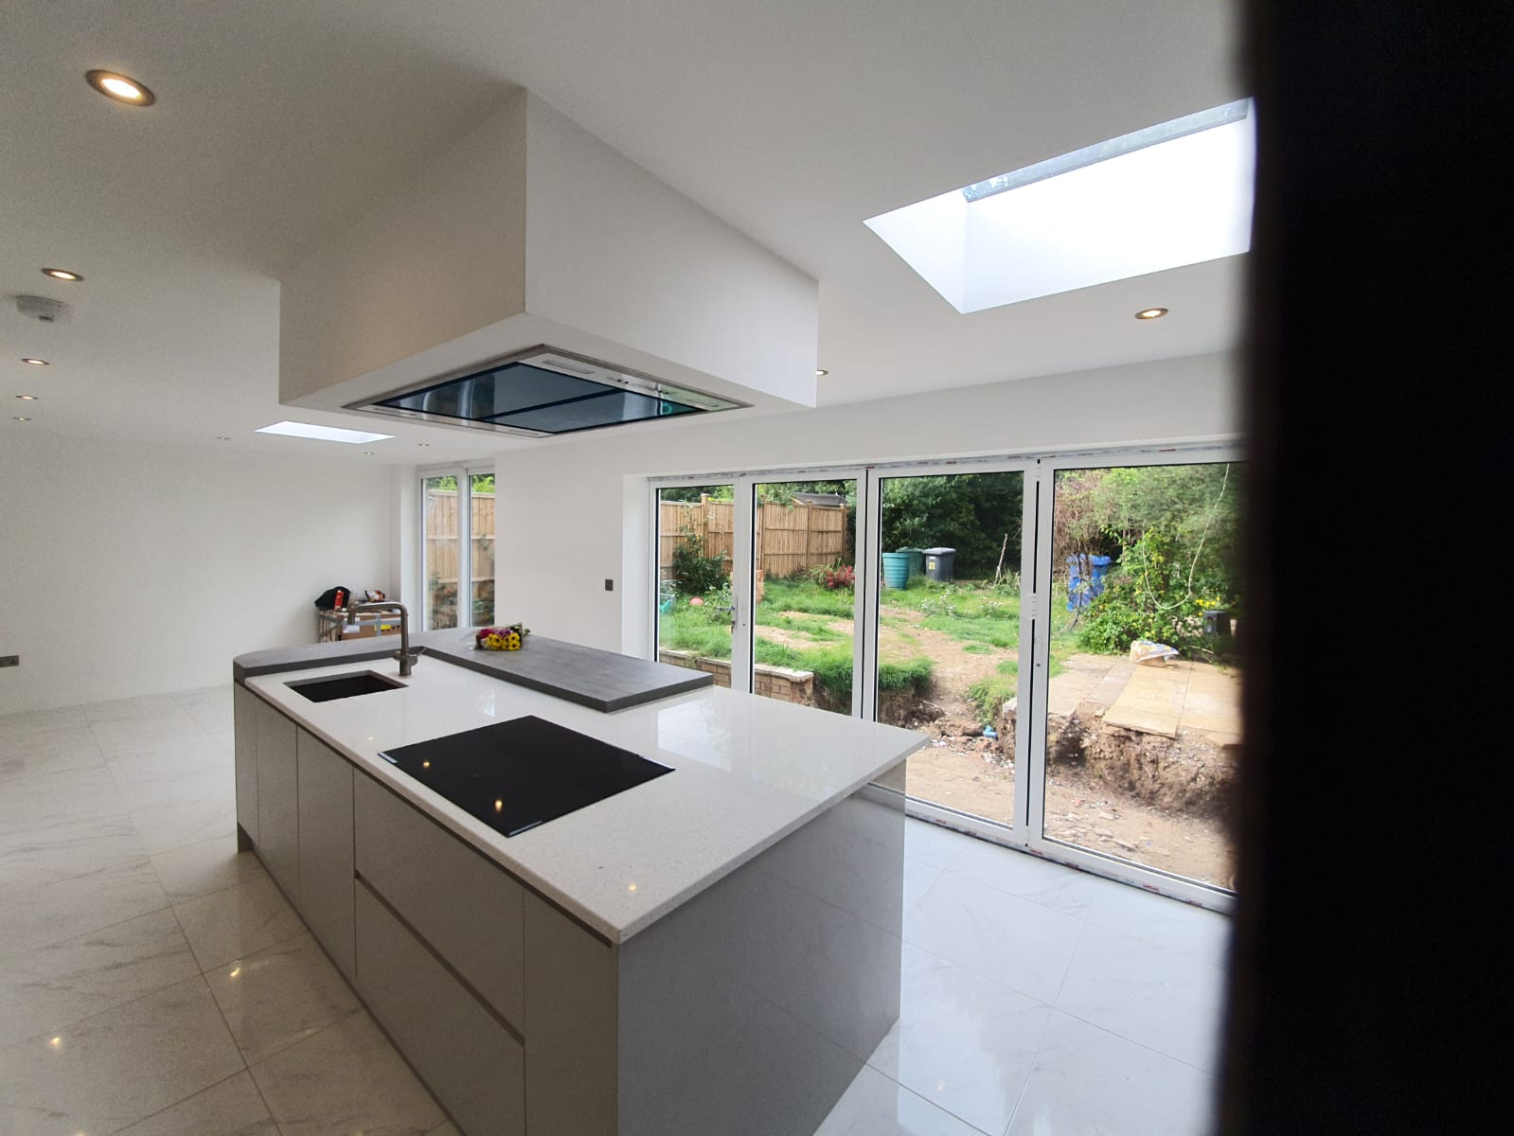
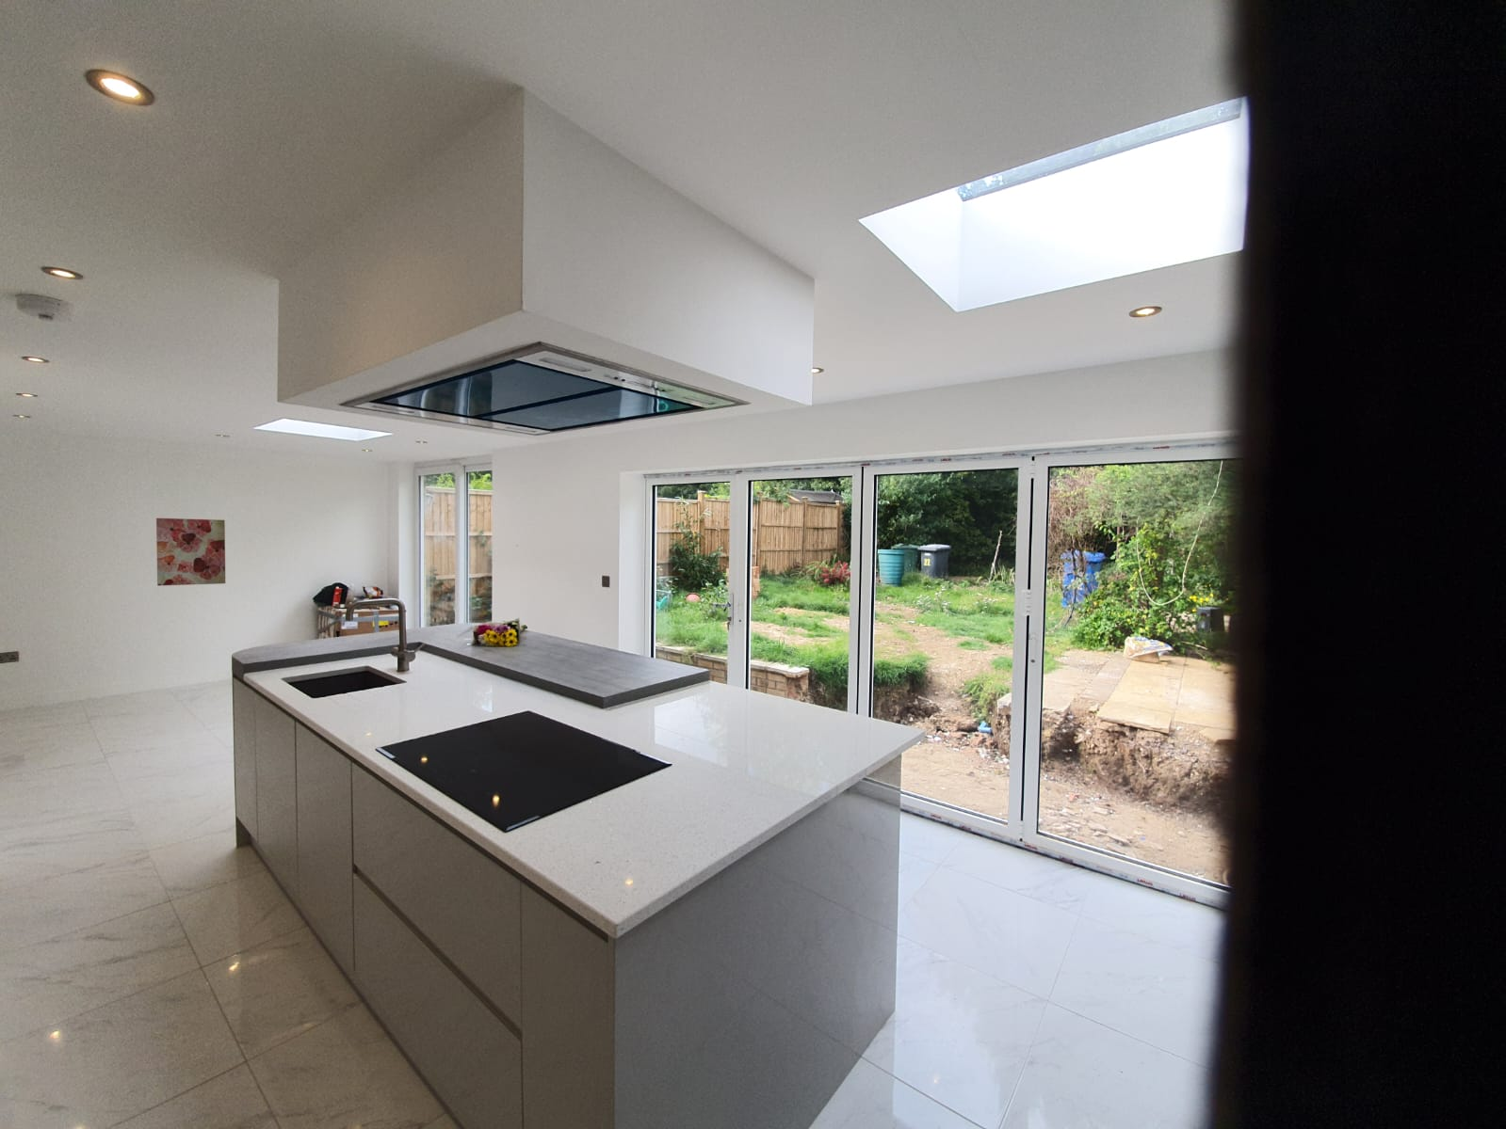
+ wall art [155,517,225,587]
